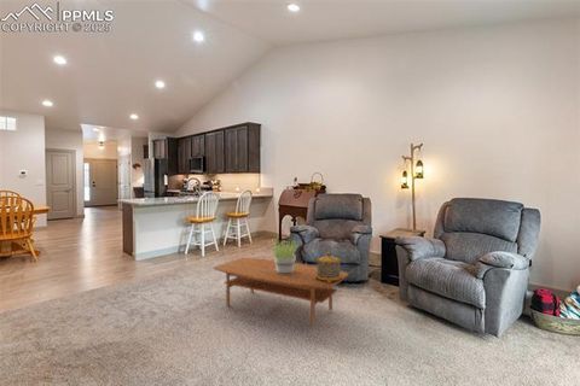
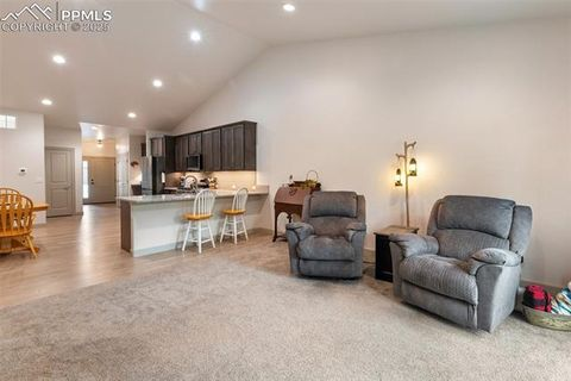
- decorative container [314,251,342,282]
- coffee table [213,257,350,328]
- potted plant [268,239,302,274]
